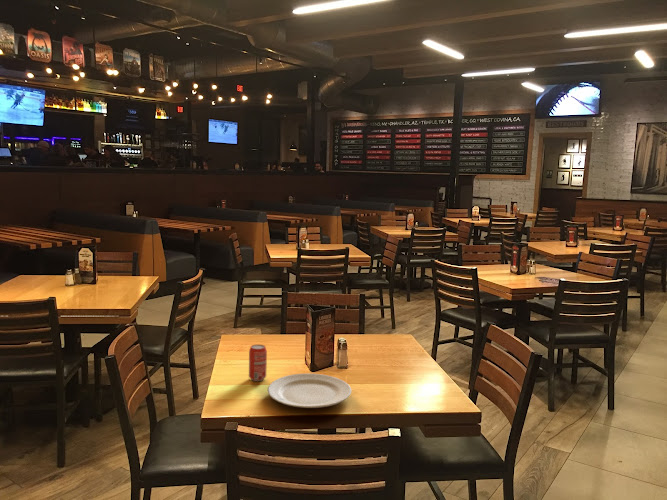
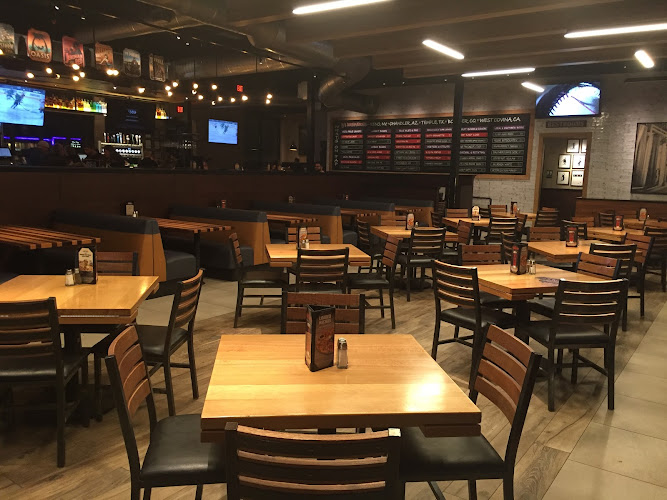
- beverage can [248,344,268,382]
- chinaware [267,373,352,409]
